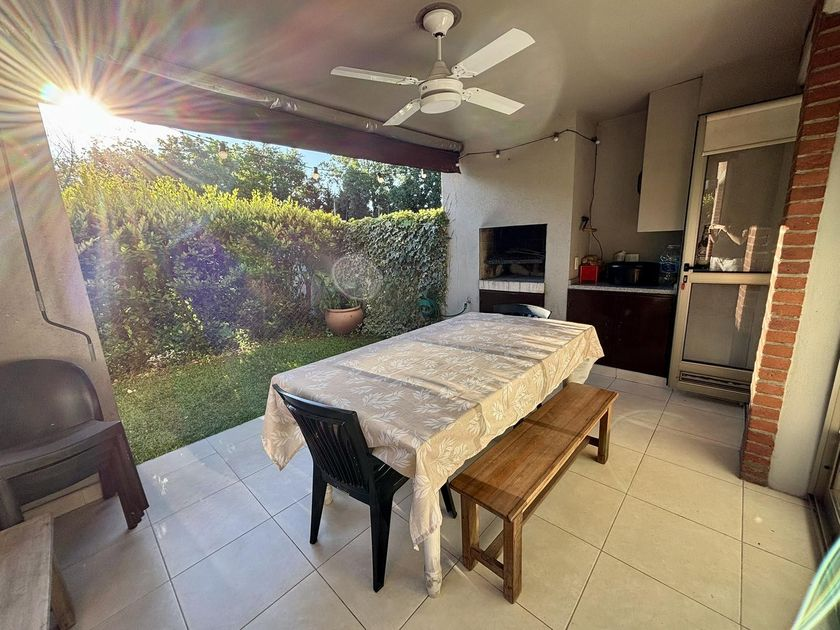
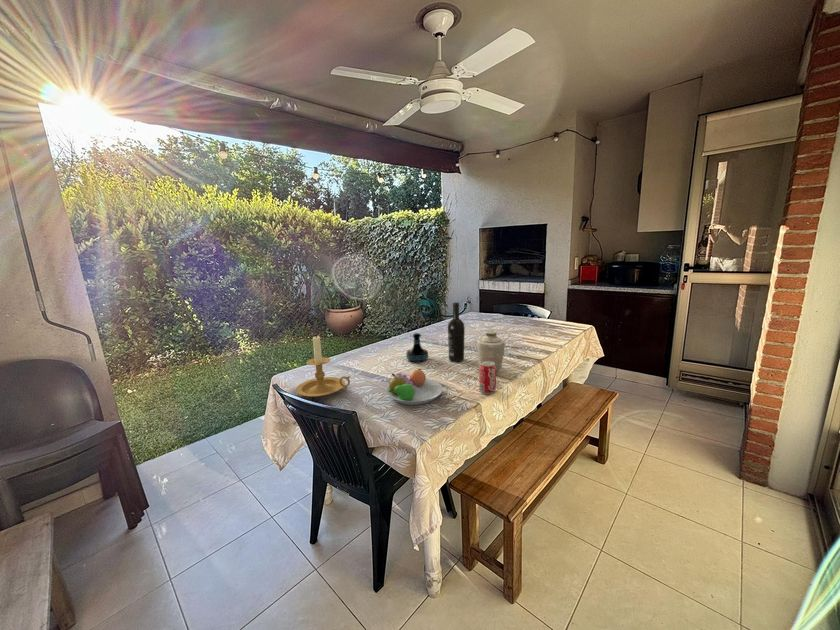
+ beverage can [478,361,497,395]
+ vase [476,329,506,374]
+ fruit bowl [385,368,443,406]
+ wine bottle [447,301,466,363]
+ candle holder [295,333,351,398]
+ tequila bottle [405,332,429,363]
